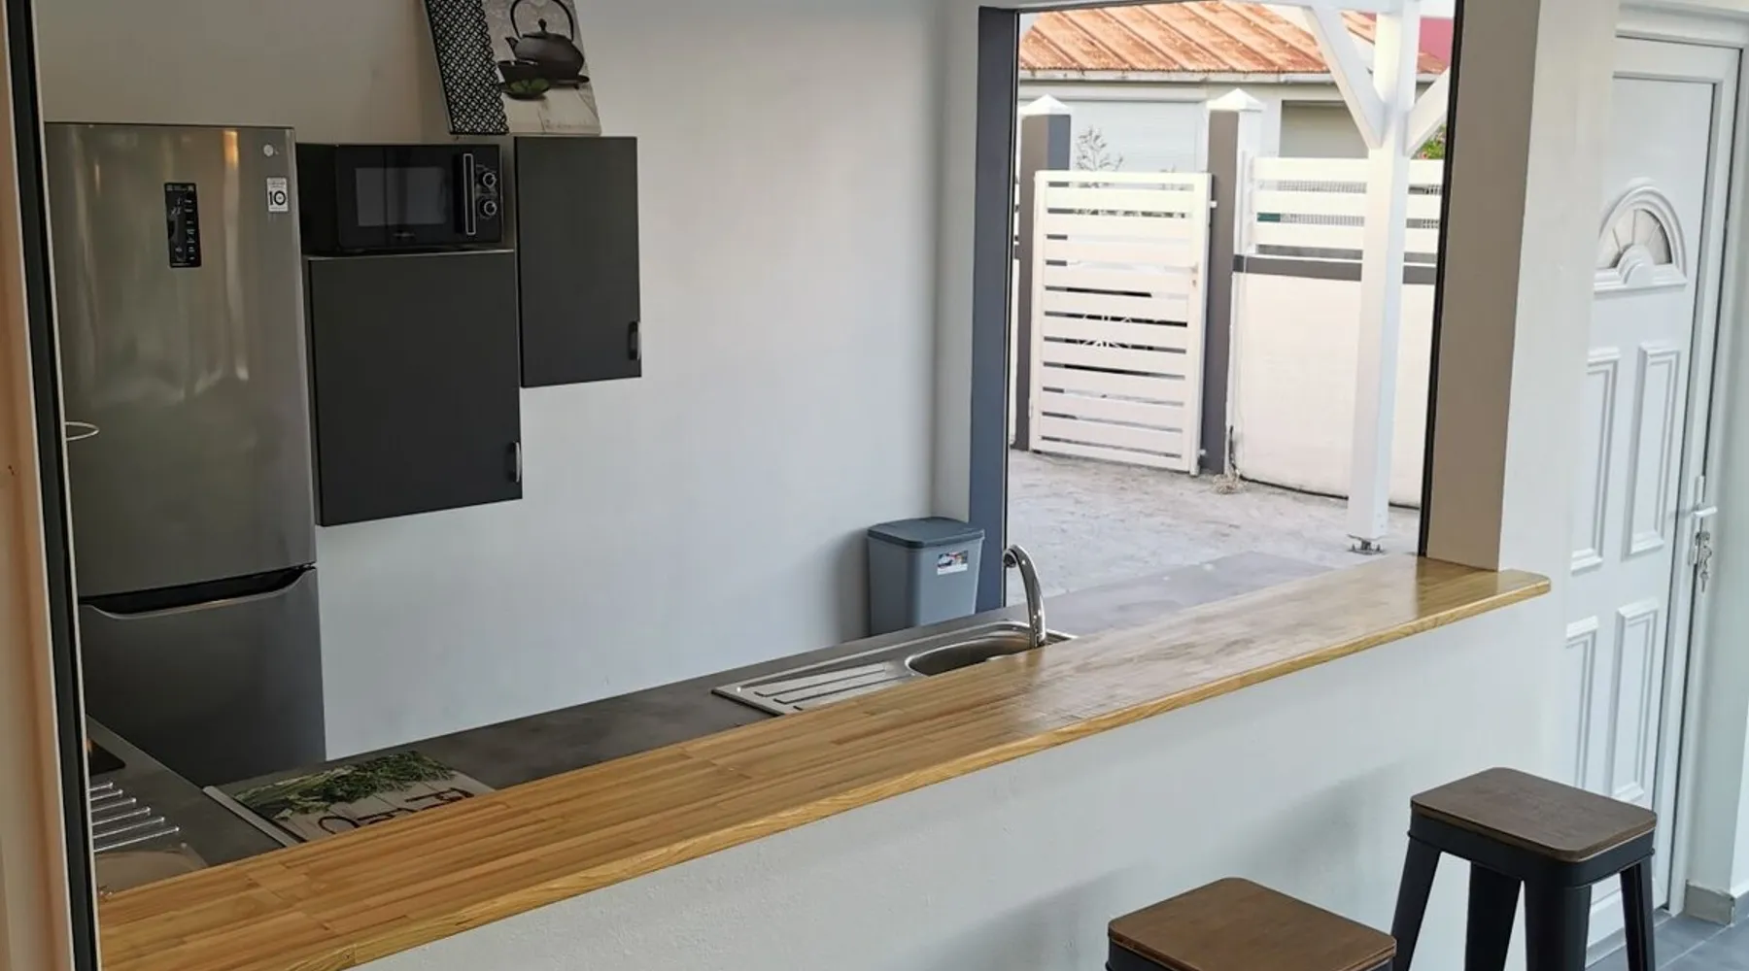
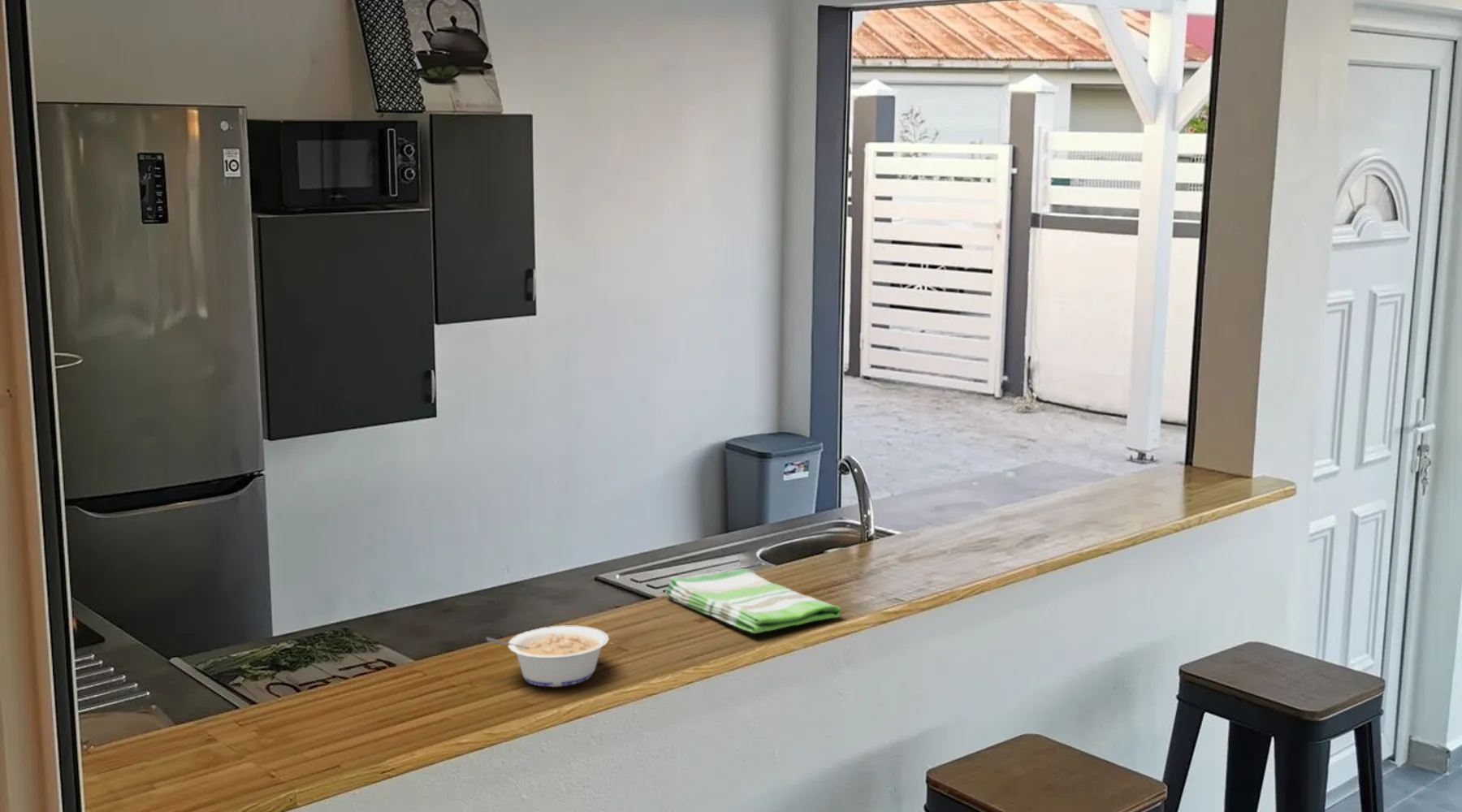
+ legume [486,625,610,688]
+ dish towel [664,568,842,634]
